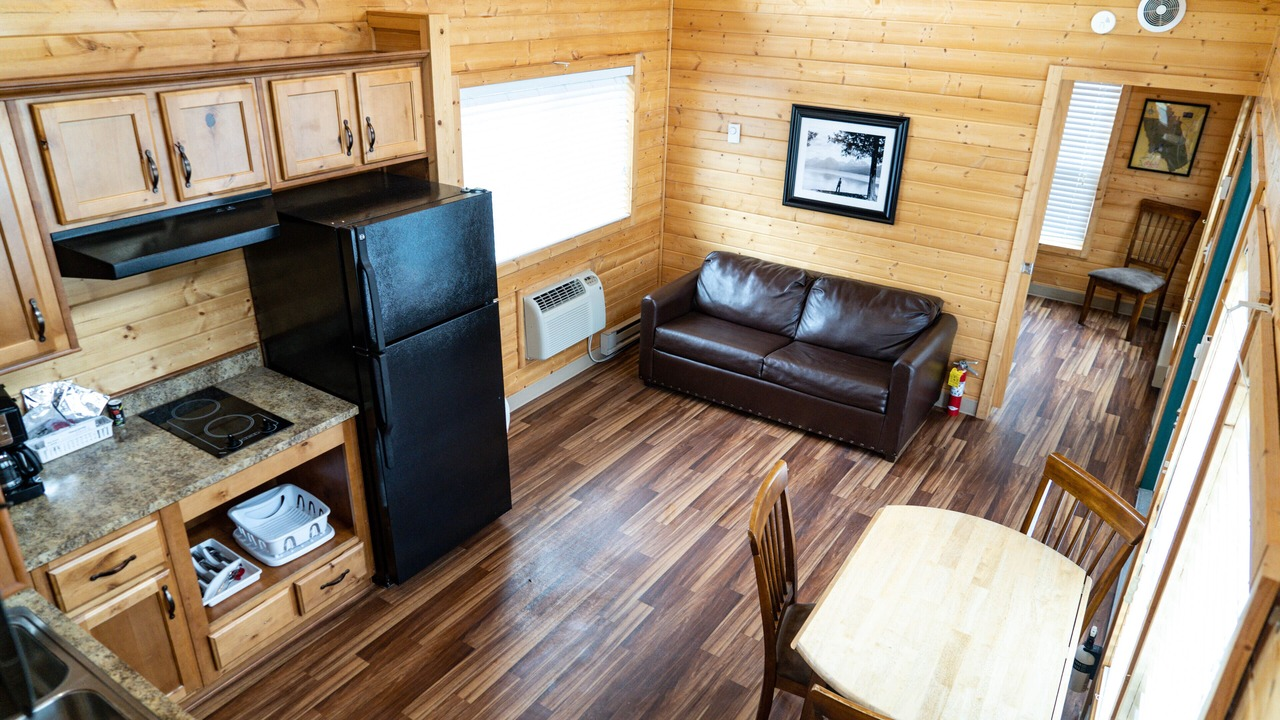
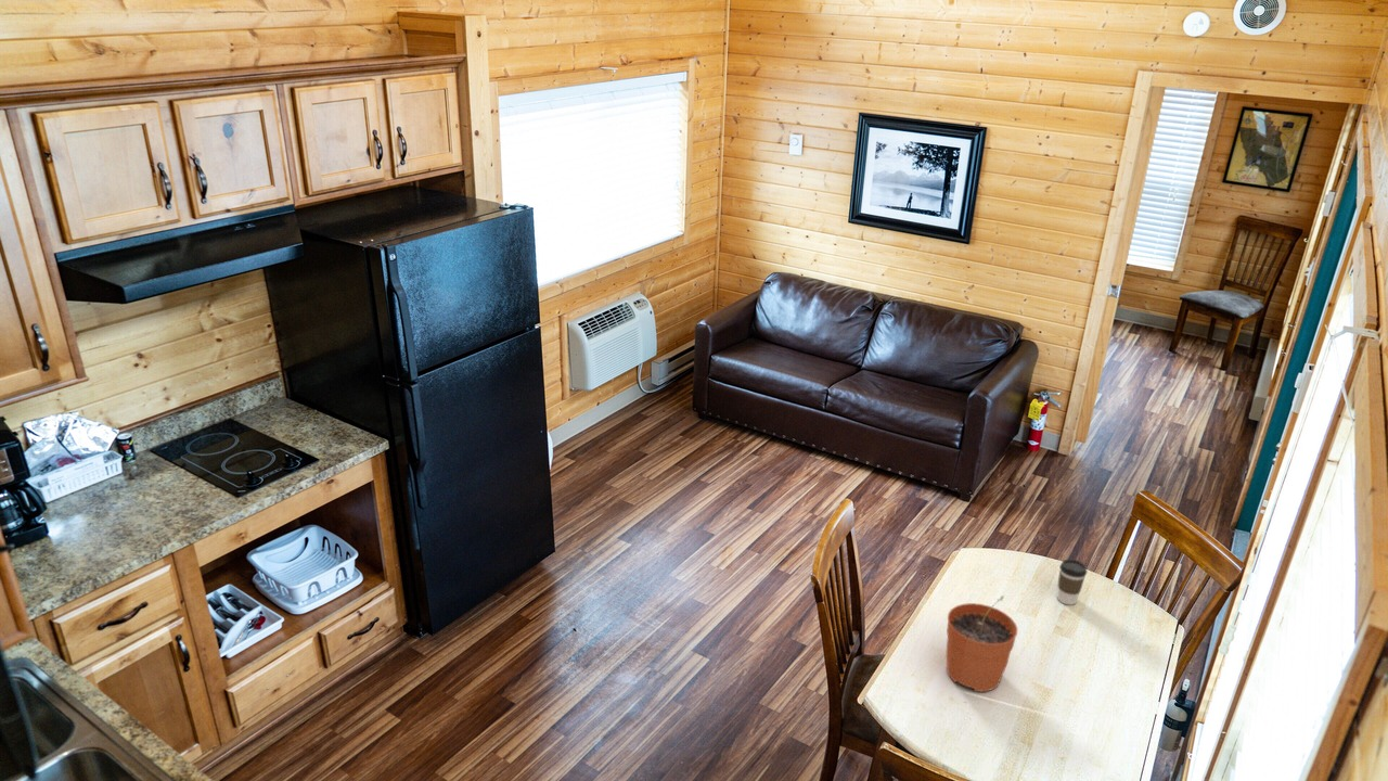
+ plant pot [946,594,1018,693]
+ coffee cup [1056,558,1088,606]
